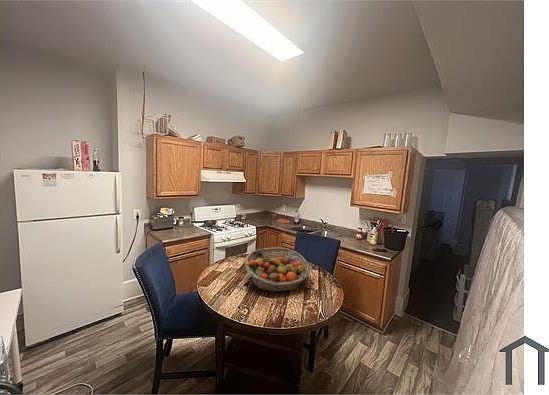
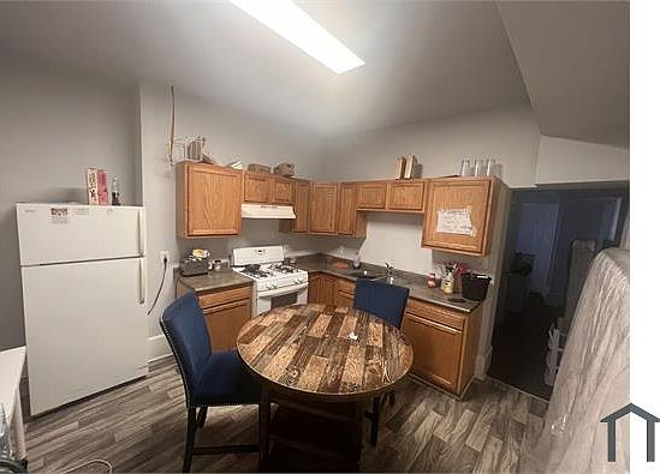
- fruit basket [244,247,311,293]
